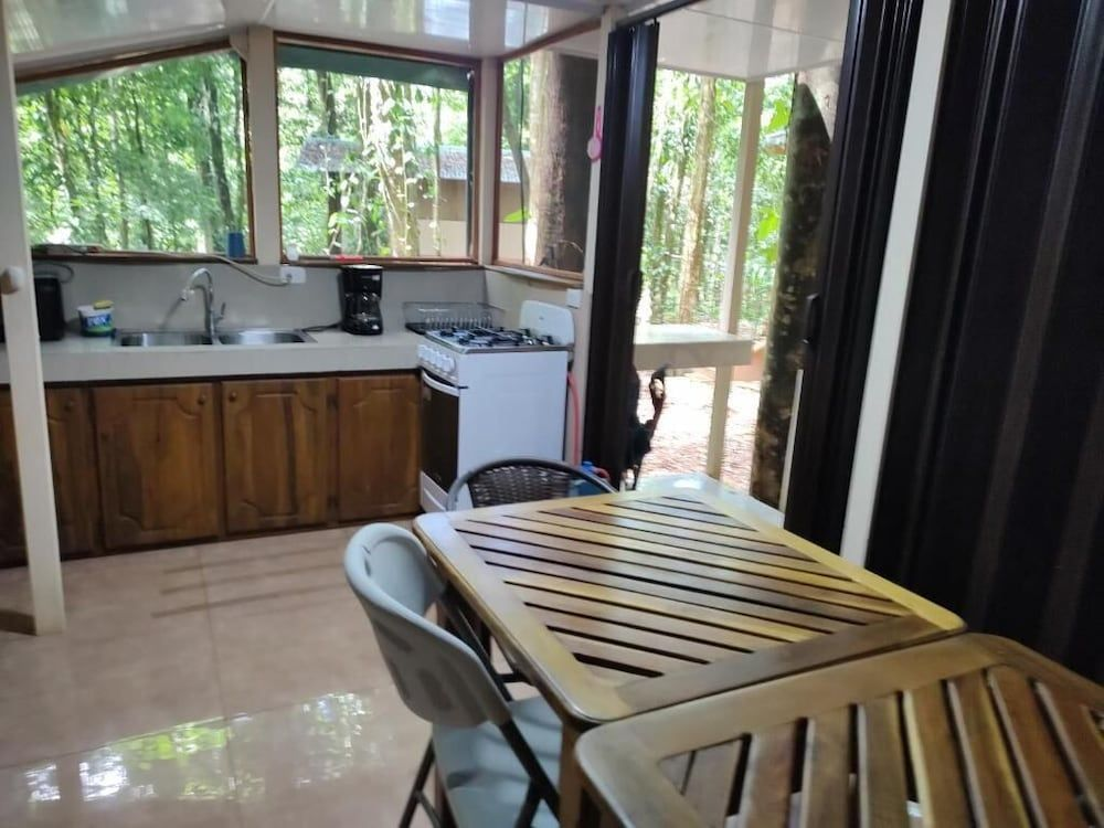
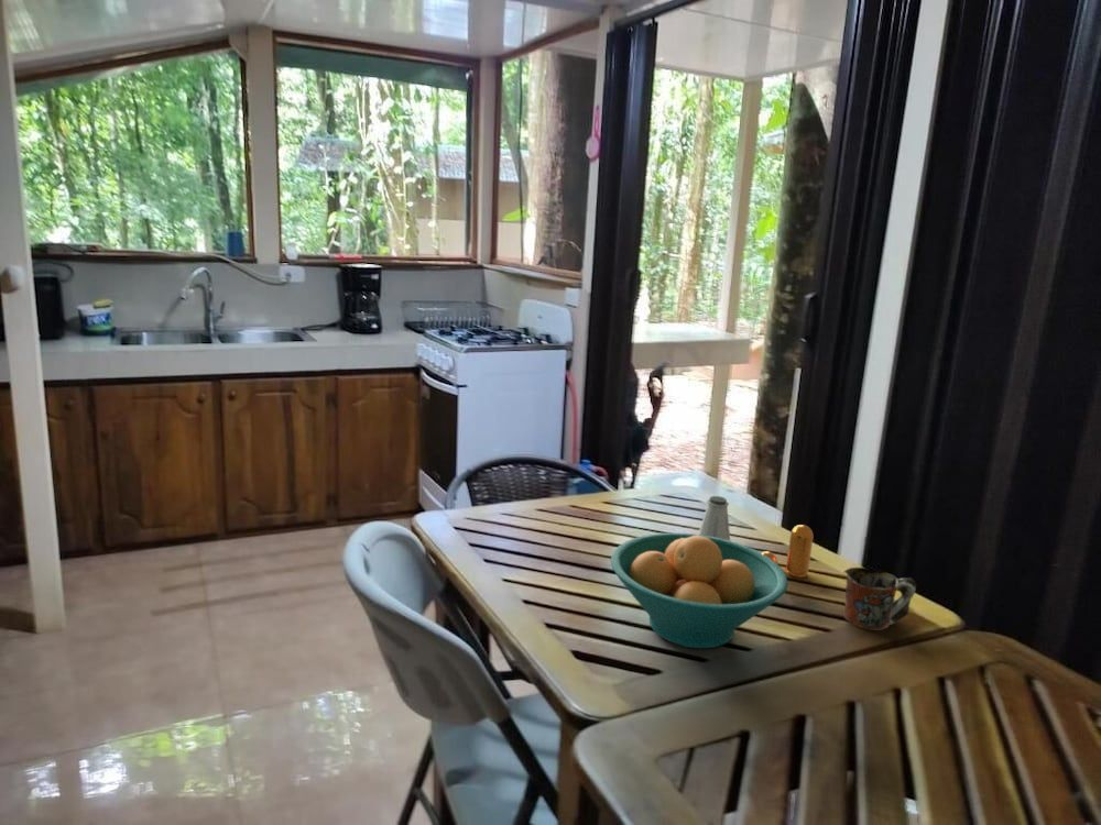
+ fruit bowl [610,532,788,649]
+ pepper shaker [761,524,815,579]
+ mug [842,566,917,631]
+ saltshaker [697,495,731,541]
